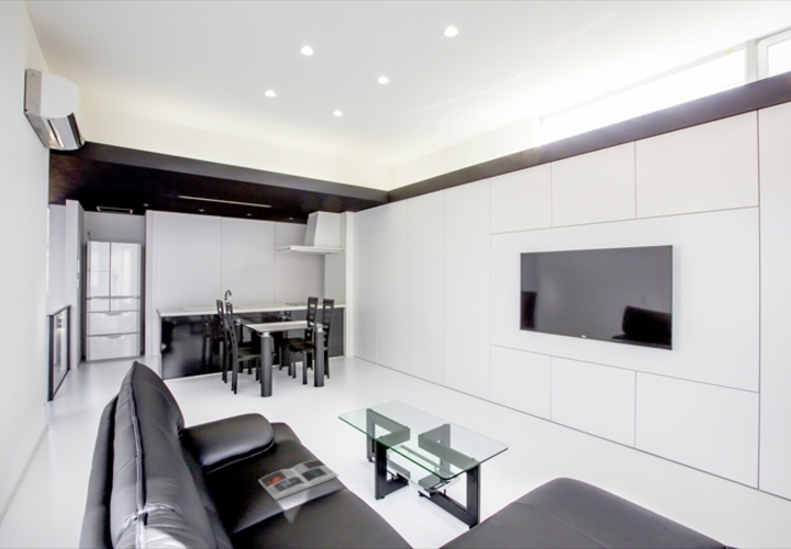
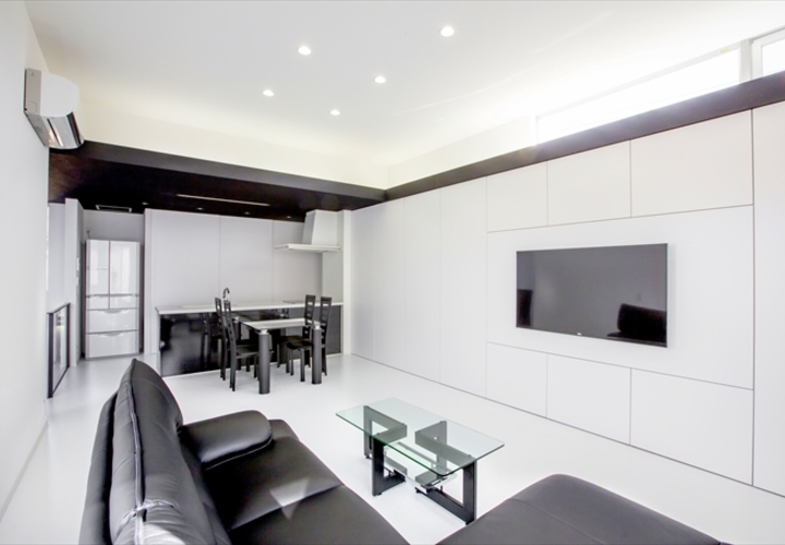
- magazine [257,459,341,502]
